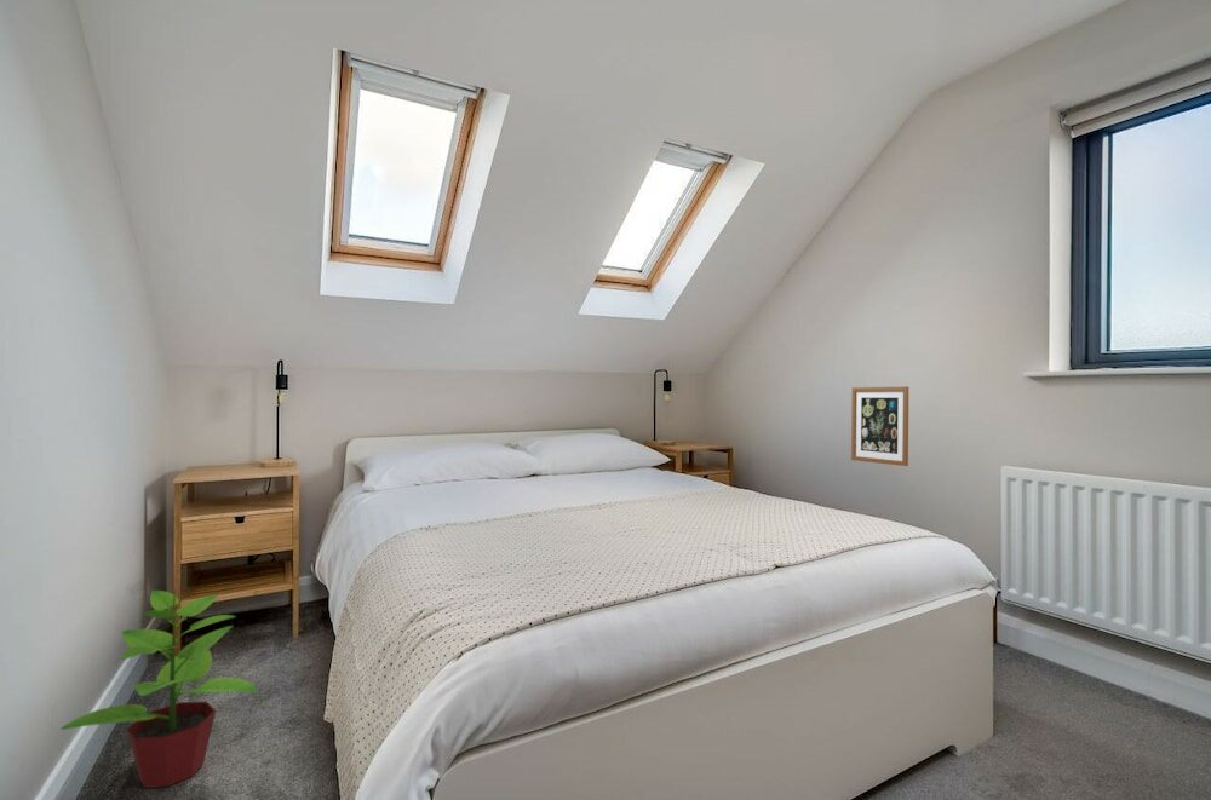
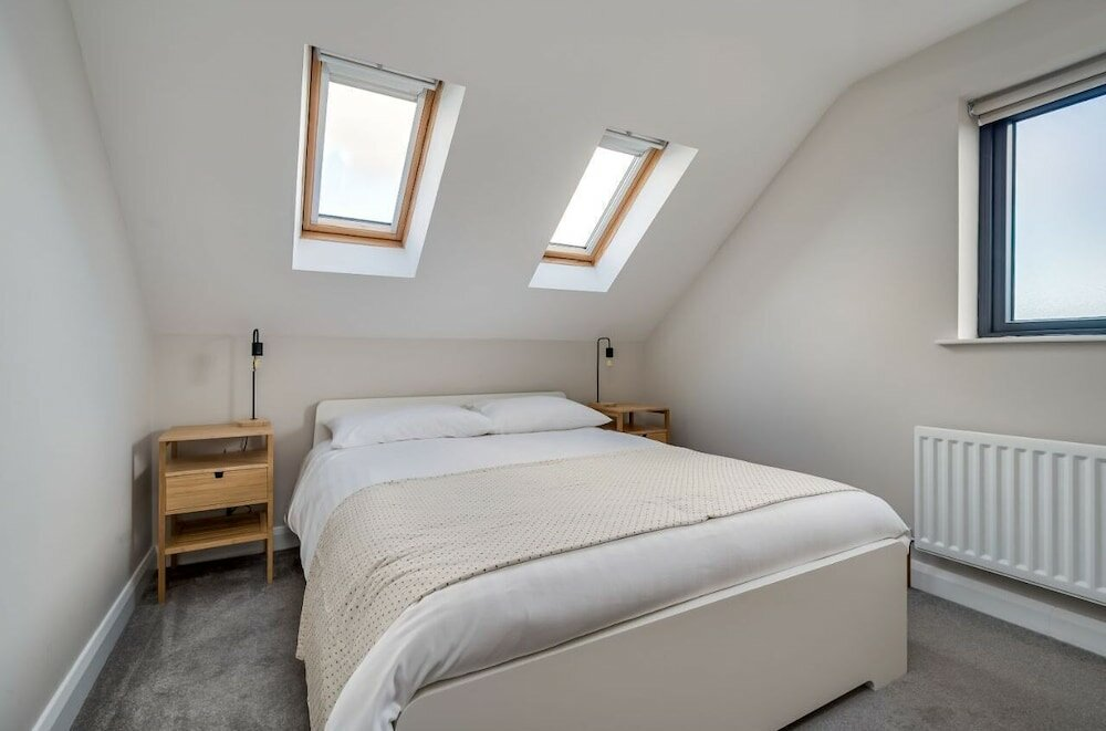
- wall art [850,385,909,467]
- potted plant [59,586,258,789]
